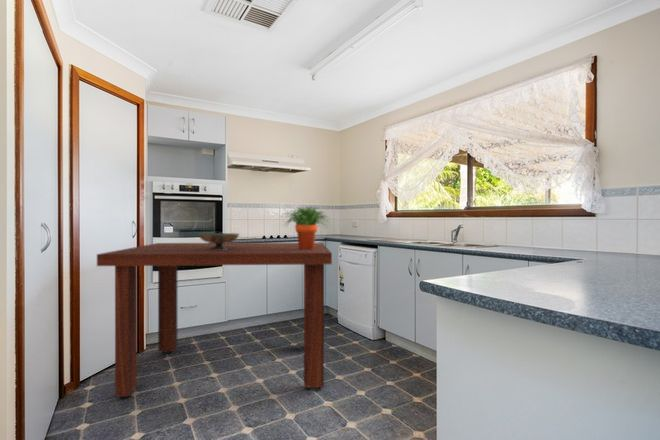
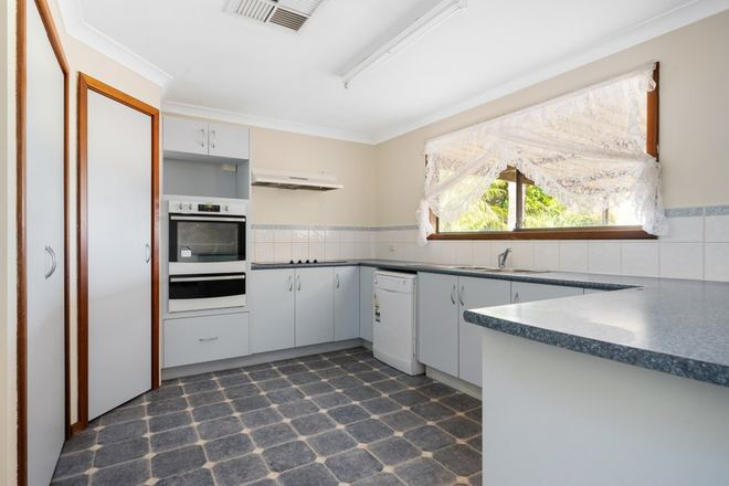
- decorative bowl [197,232,241,250]
- potted plant [280,205,331,250]
- dining table [96,242,333,398]
